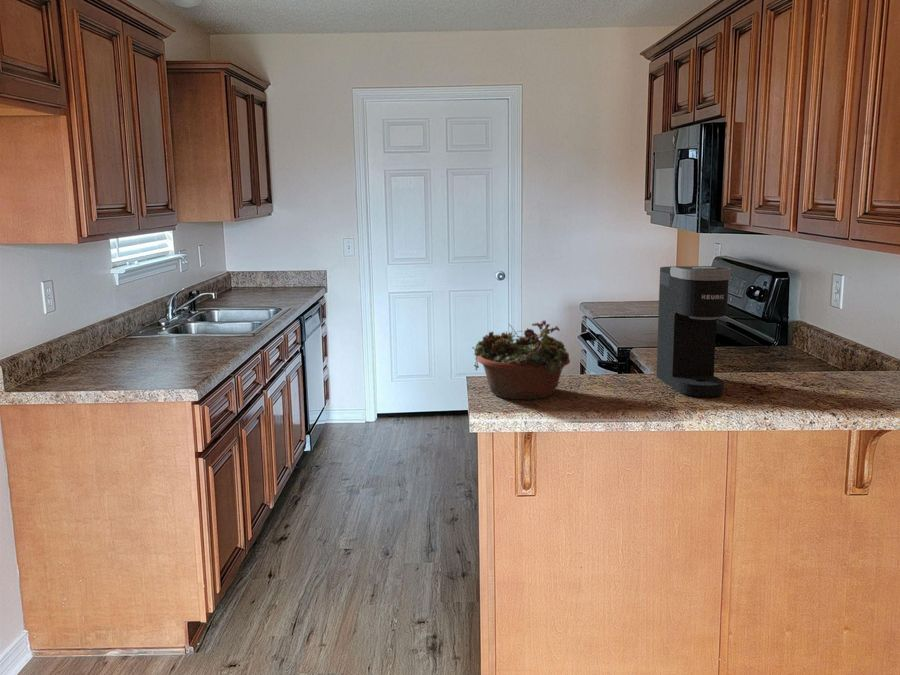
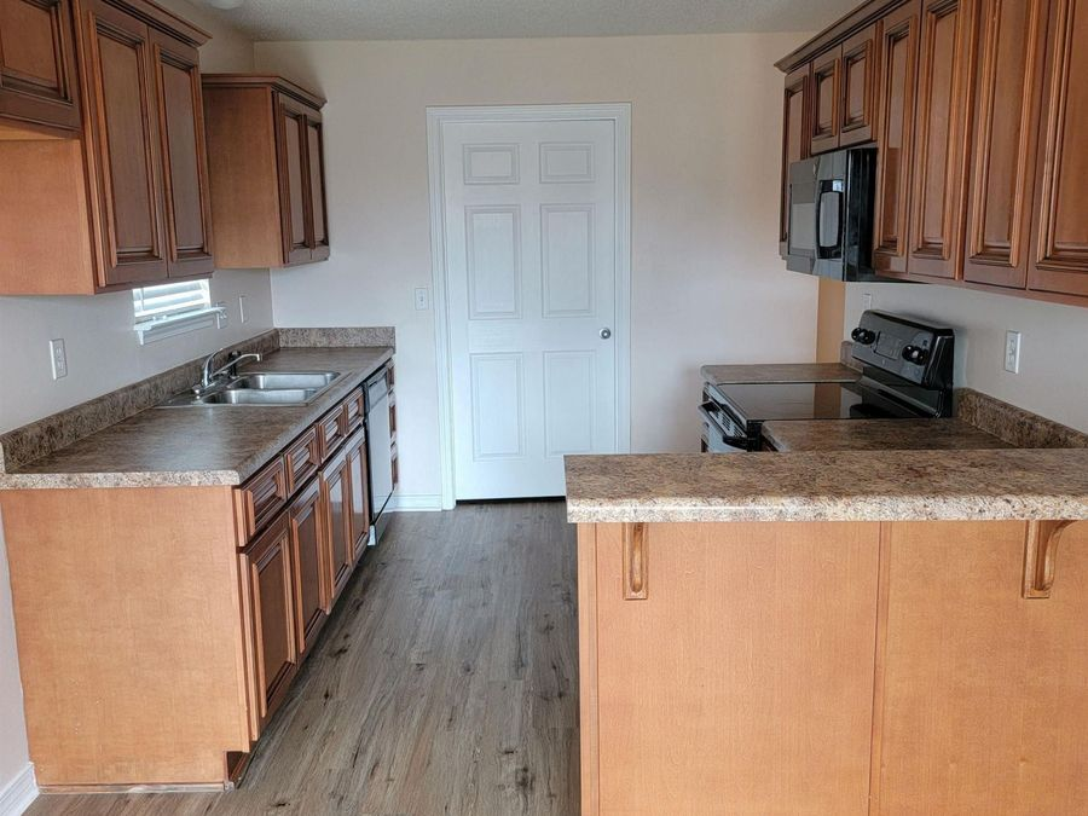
- coffee maker [655,265,732,398]
- succulent planter [471,319,571,400]
